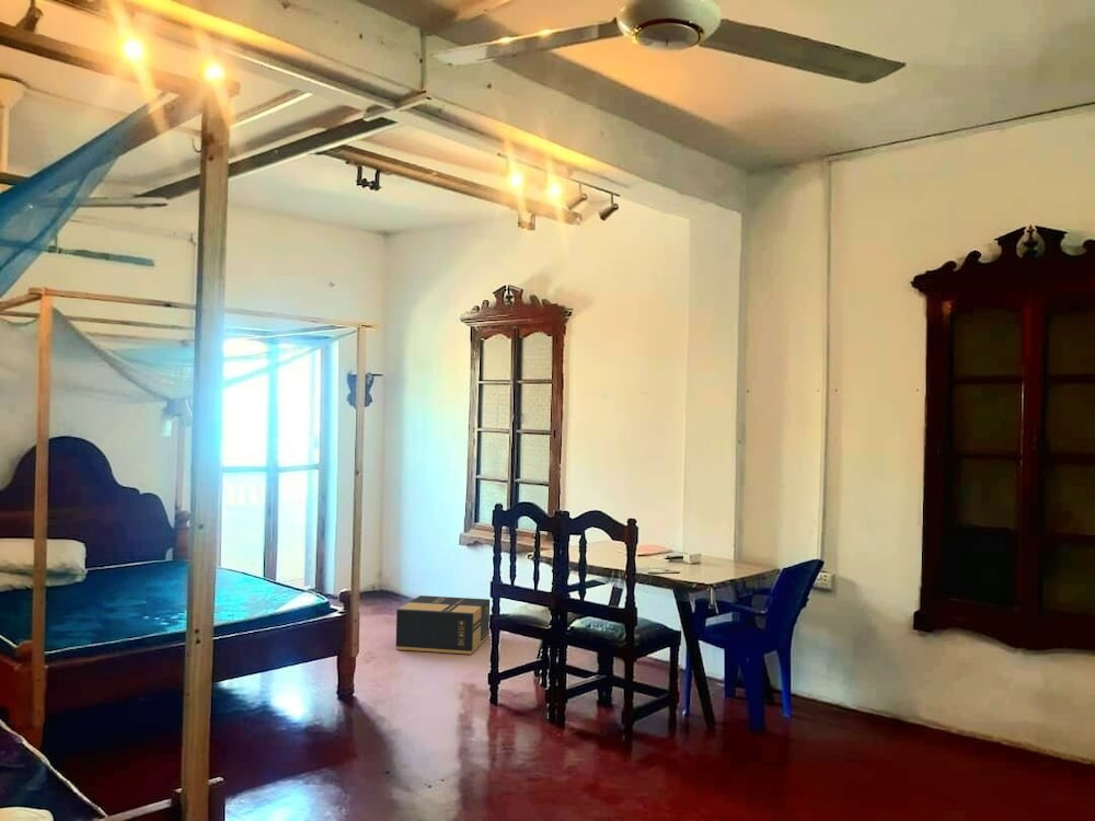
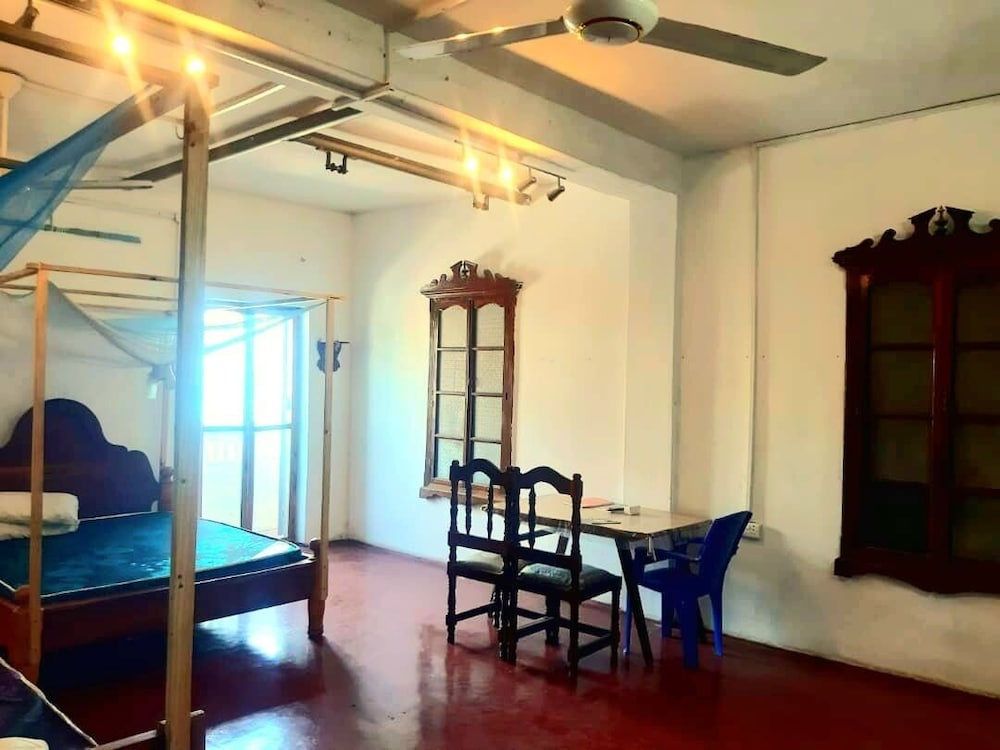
- cardboard box [395,594,491,656]
